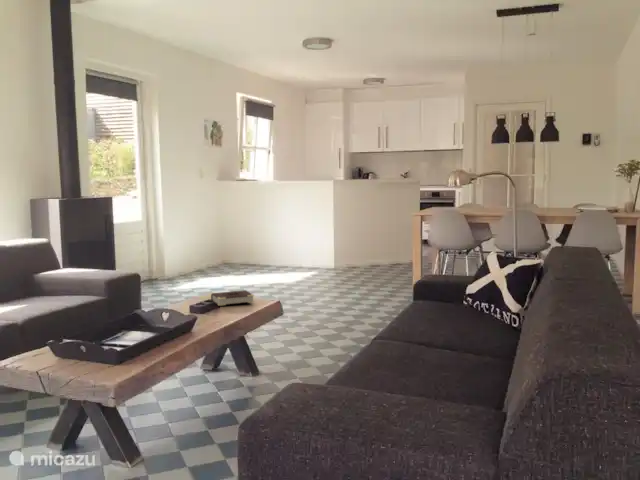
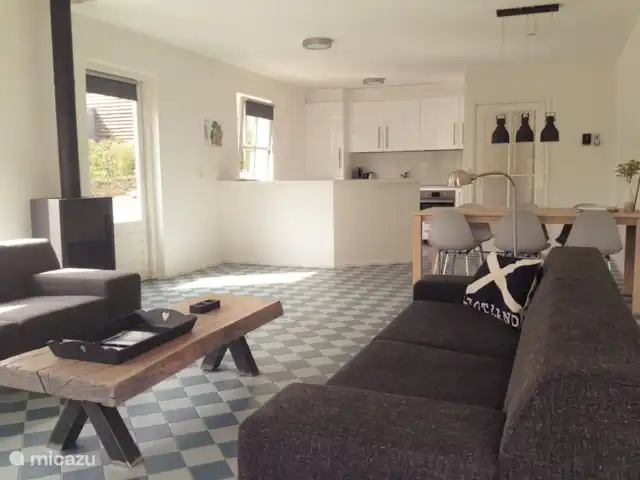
- book [210,289,255,307]
